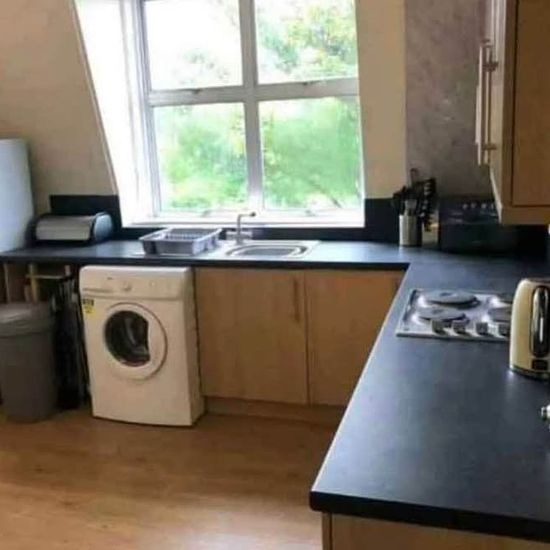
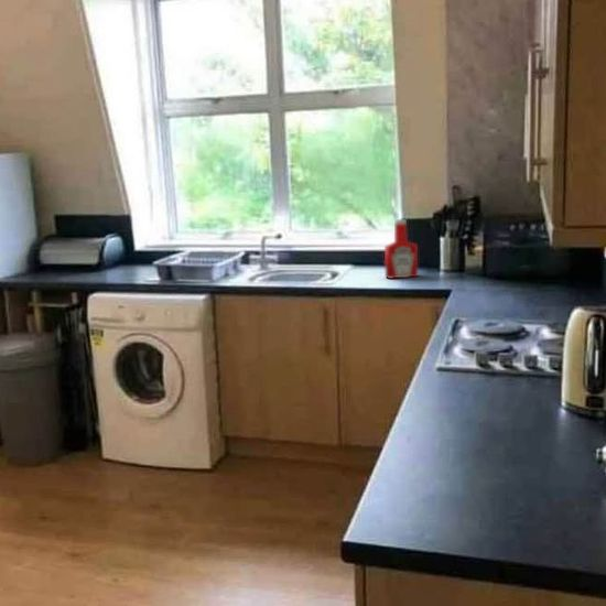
+ soap bottle [383,218,419,280]
